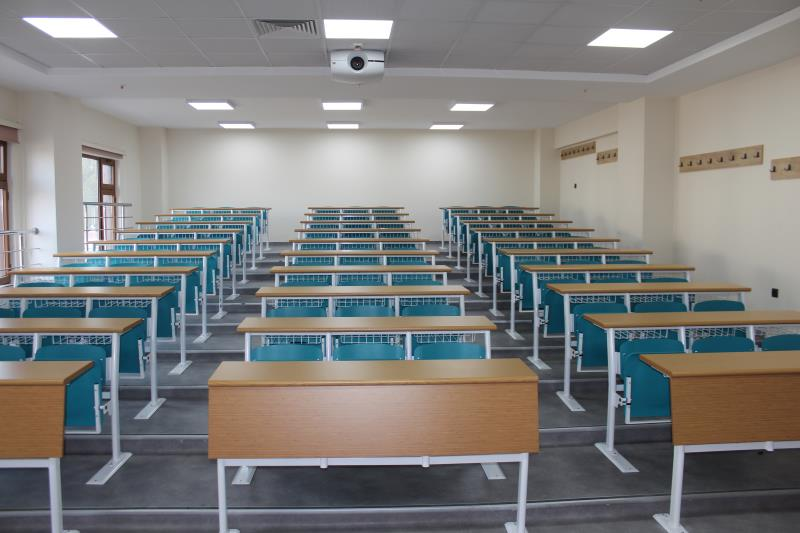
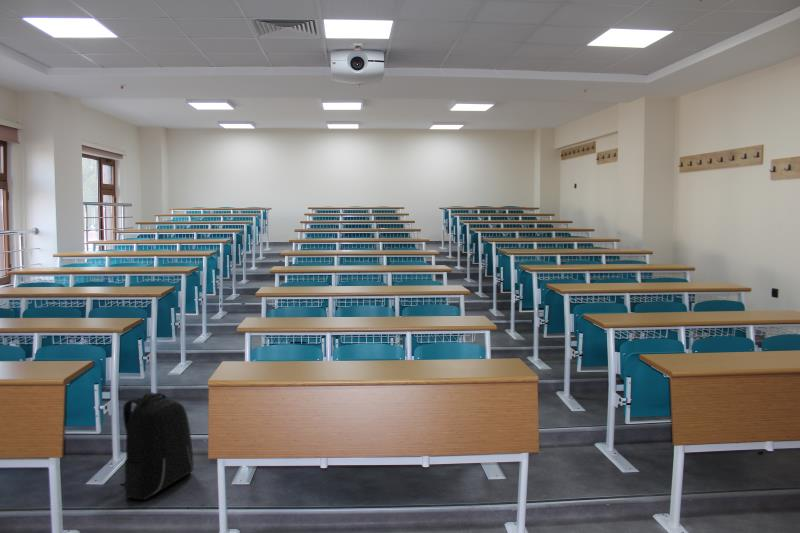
+ backpack [119,391,195,500]
